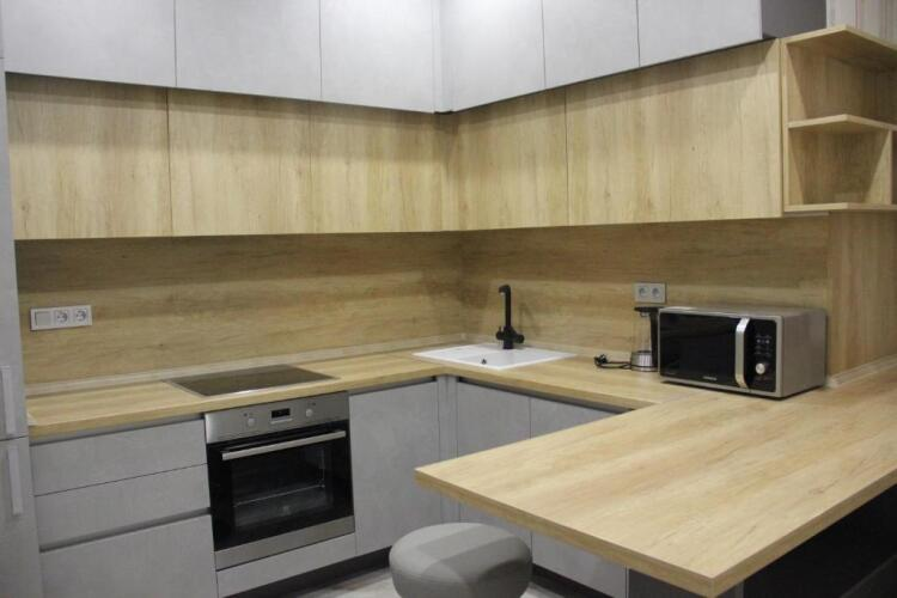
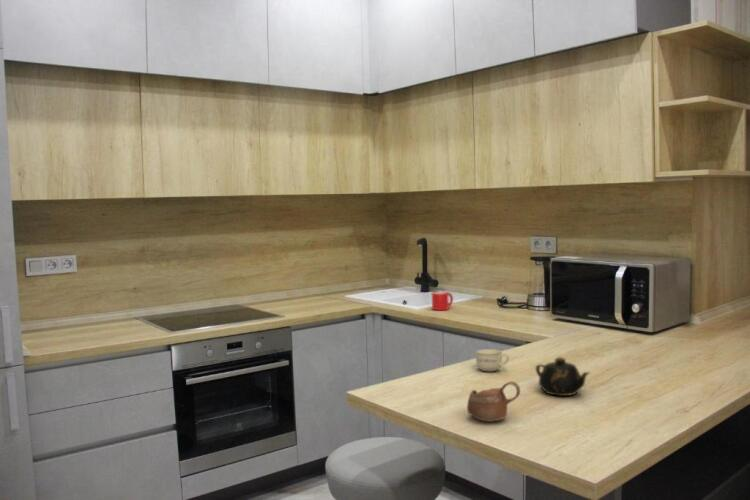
+ cup [466,380,521,422]
+ mug [431,291,454,311]
+ teapot [535,356,591,397]
+ cup [475,349,510,372]
